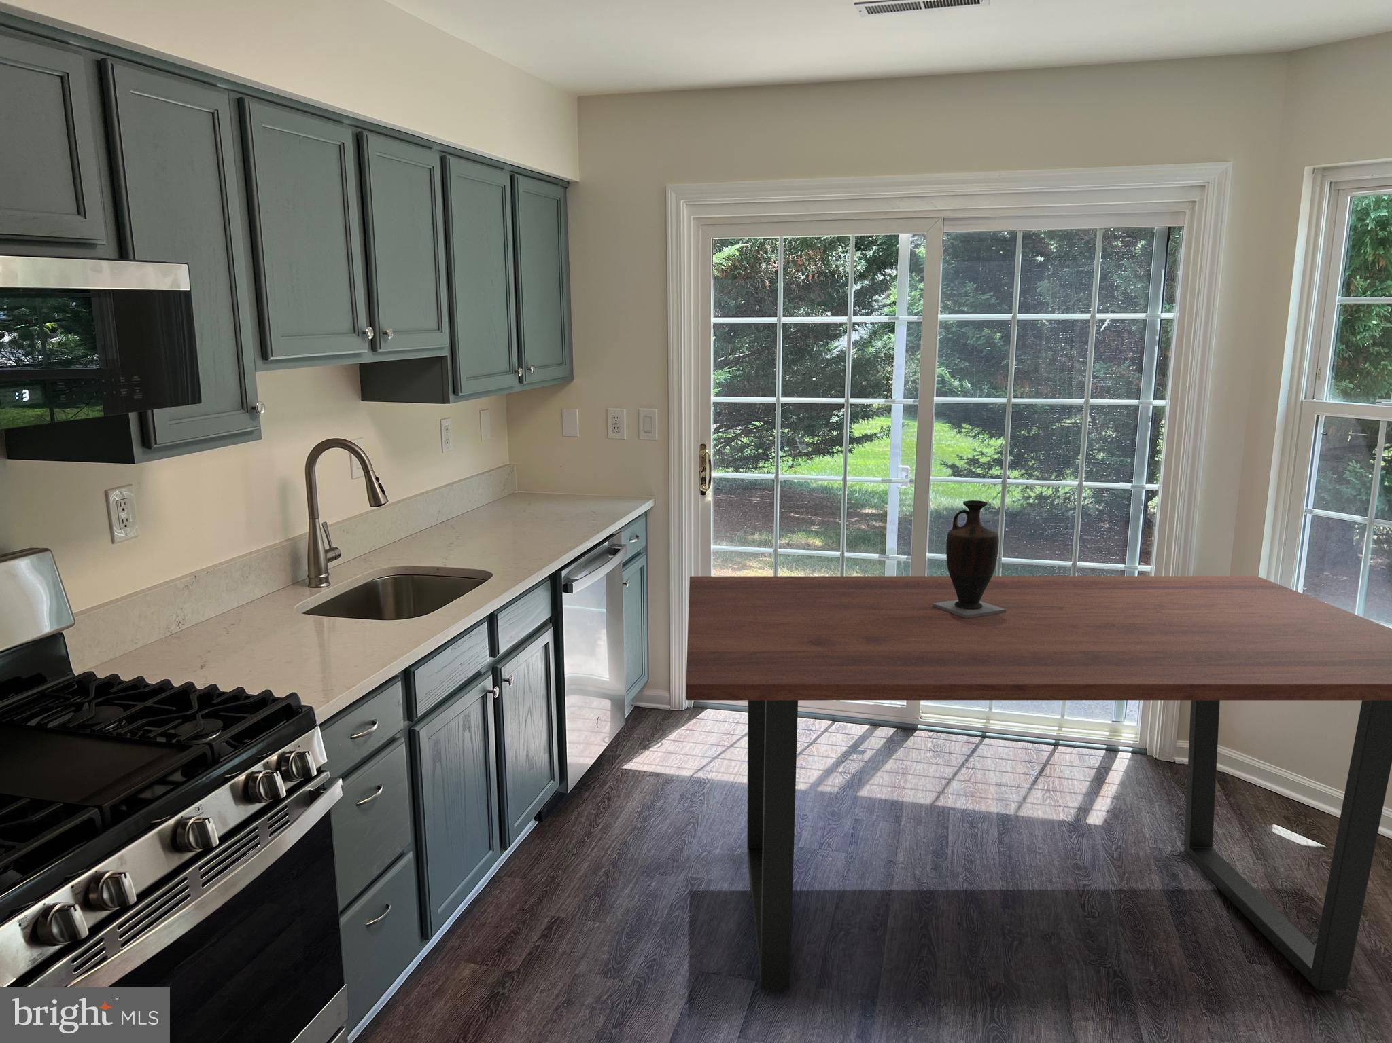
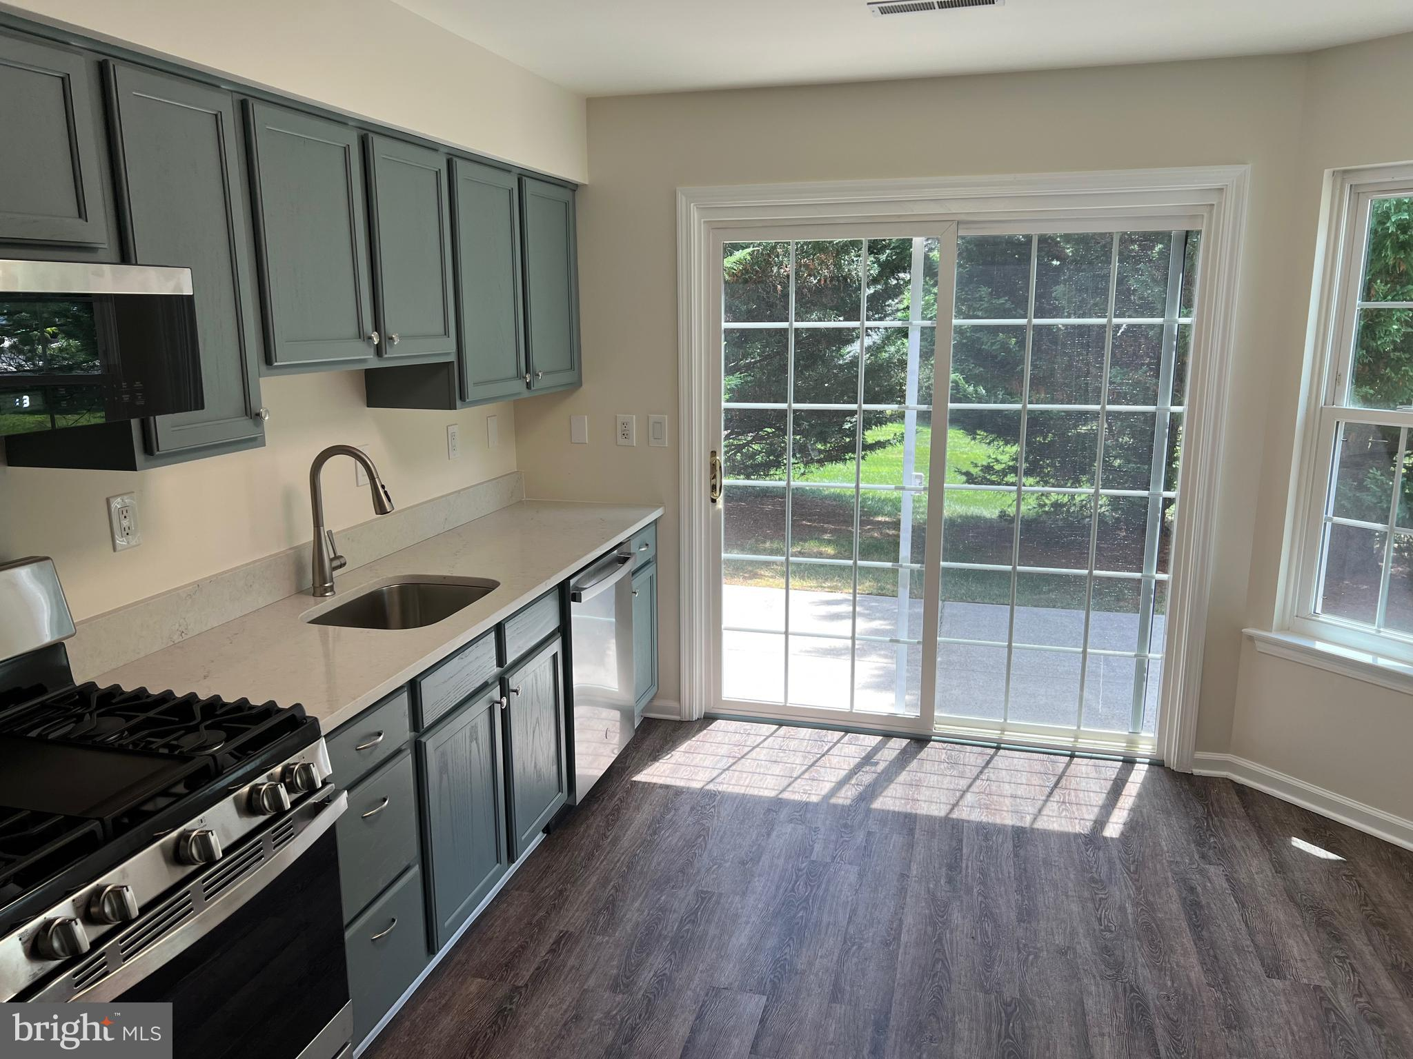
- vase [933,500,1006,618]
- dining table [685,575,1392,992]
